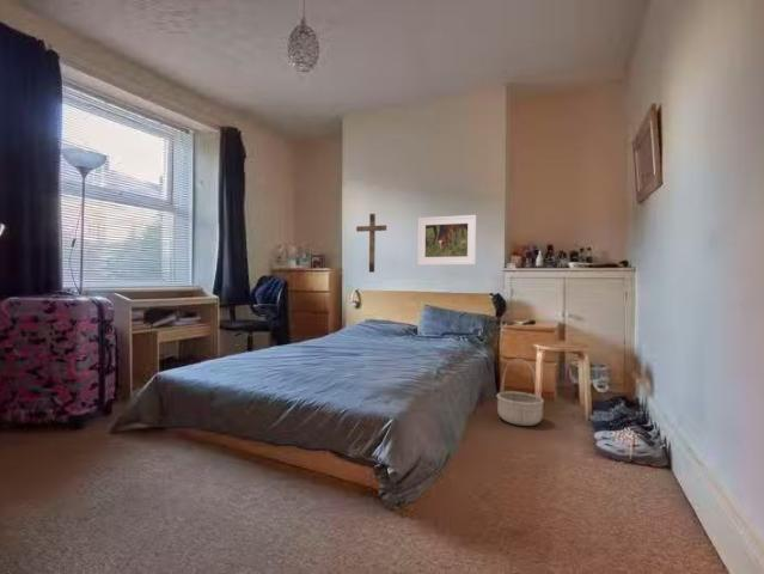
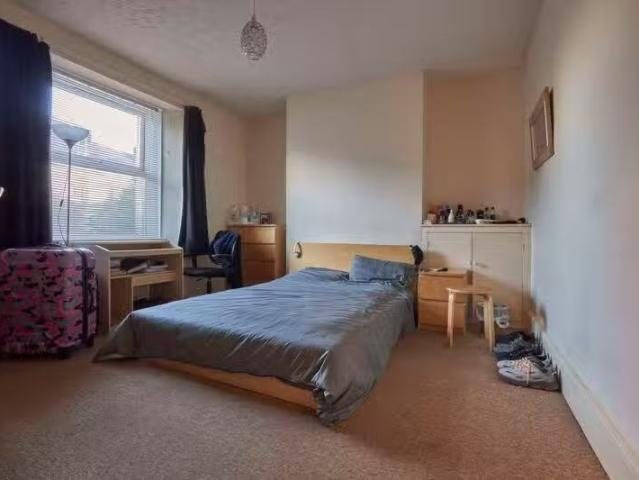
- basket [496,358,545,427]
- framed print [416,214,477,265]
- crucifix [355,213,387,274]
